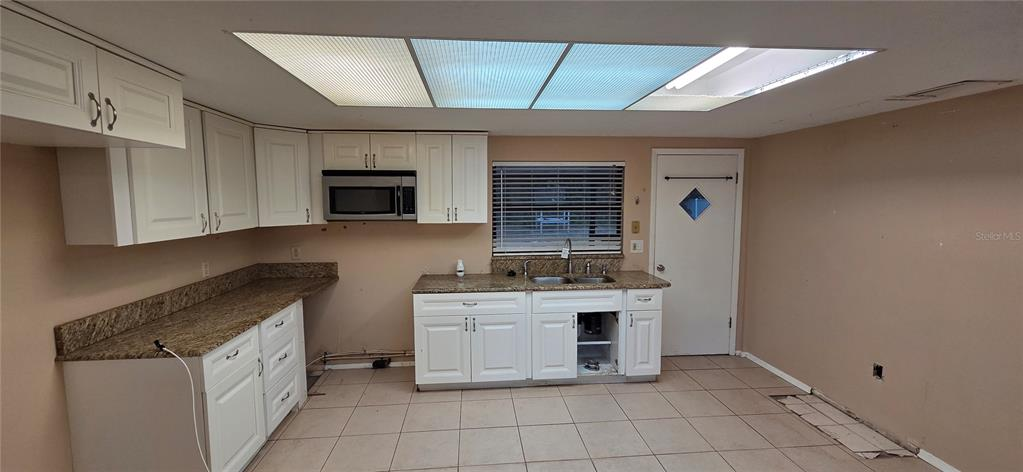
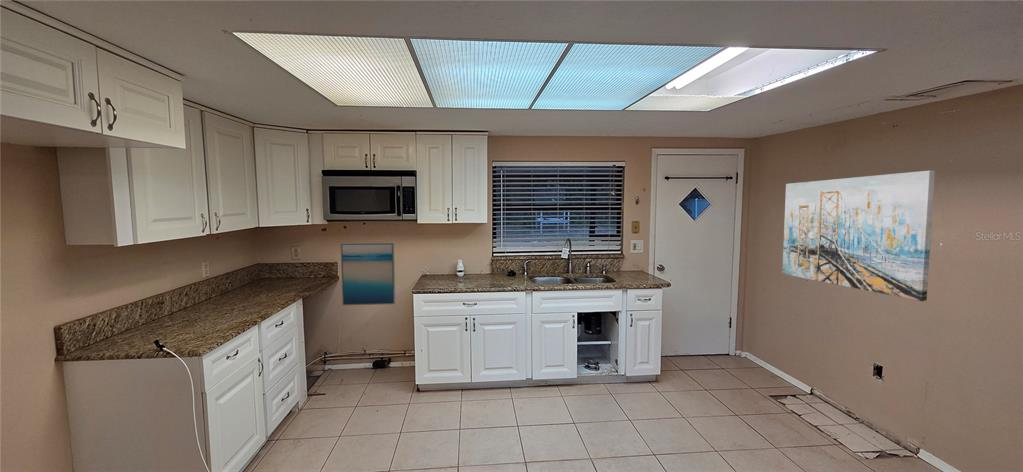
+ wall art [781,169,936,302]
+ wall art [340,242,396,306]
